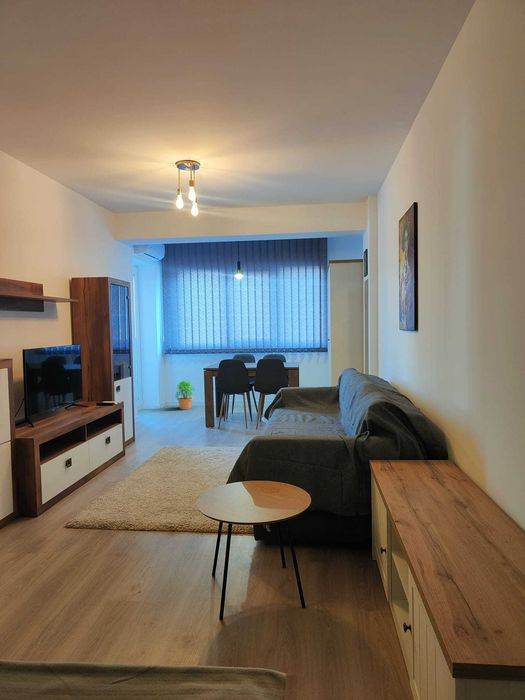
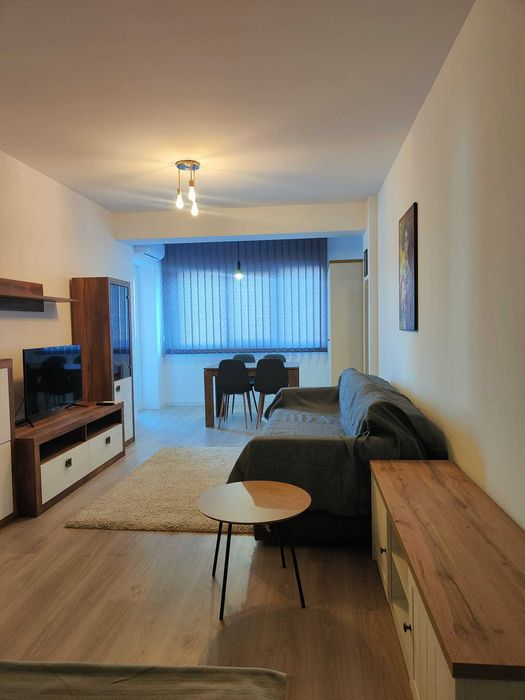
- potted plant [175,380,196,410]
